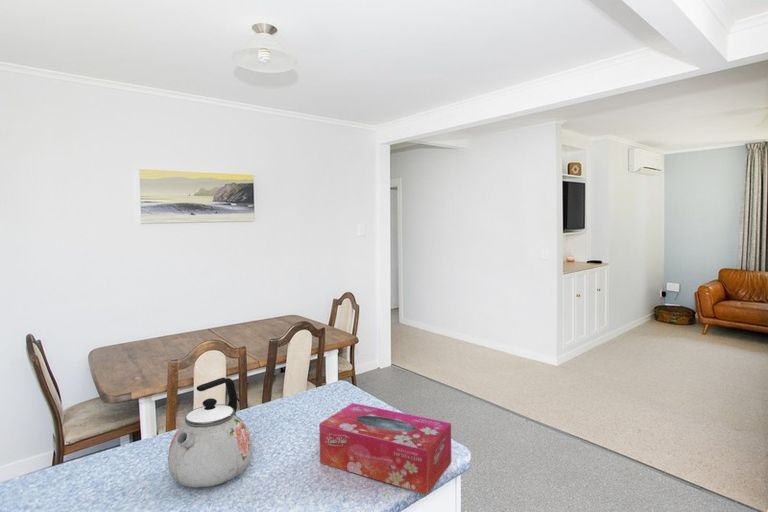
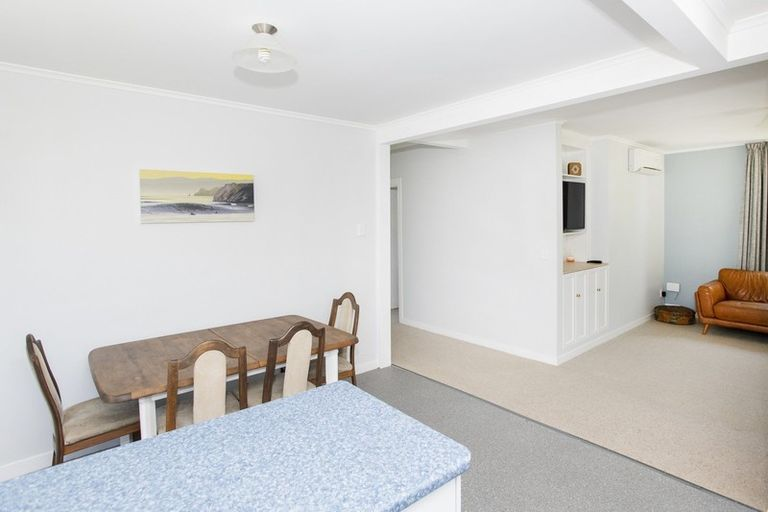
- tissue box [318,402,452,496]
- kettle [167,377,253,488]
